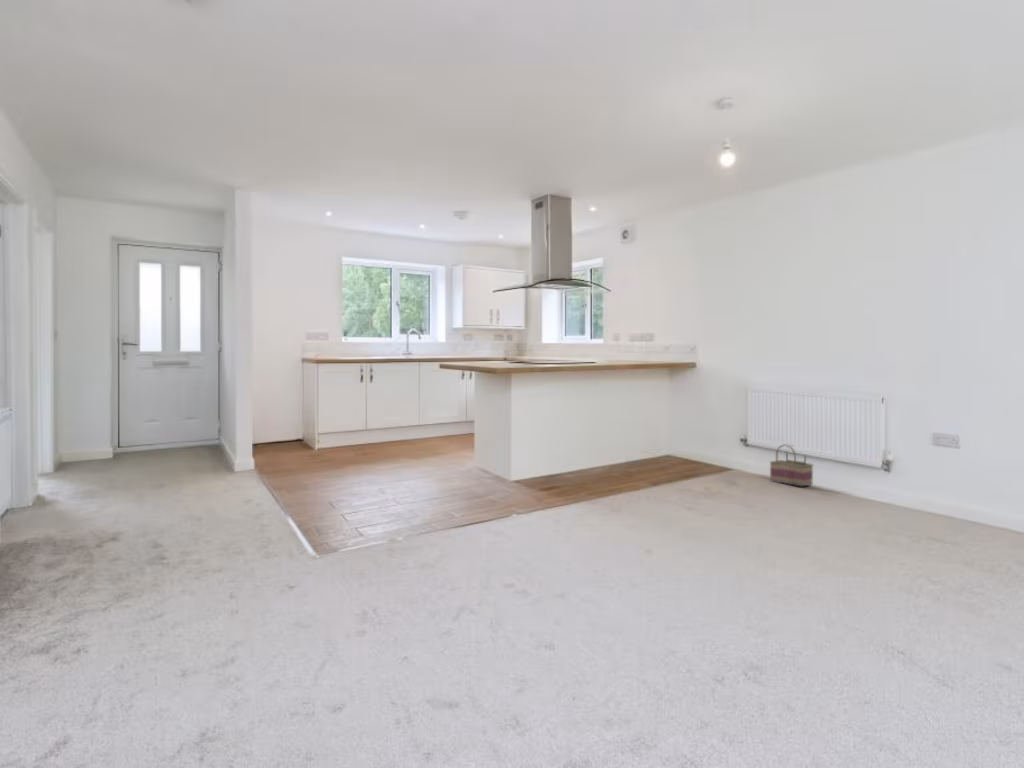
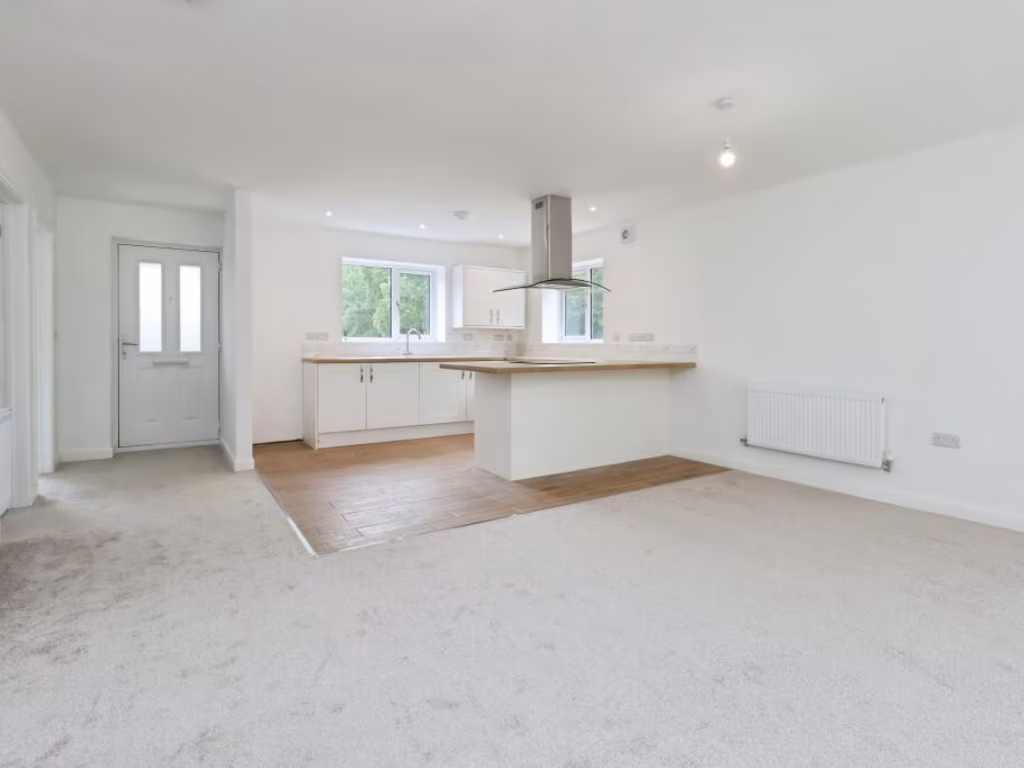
- basket [769,443,814,488]
